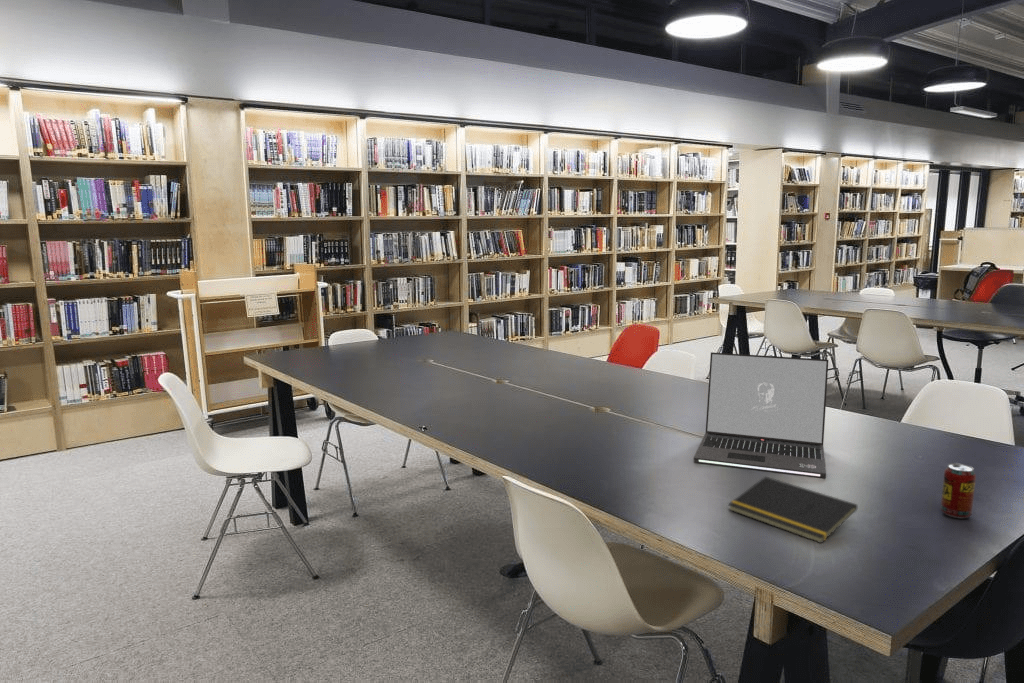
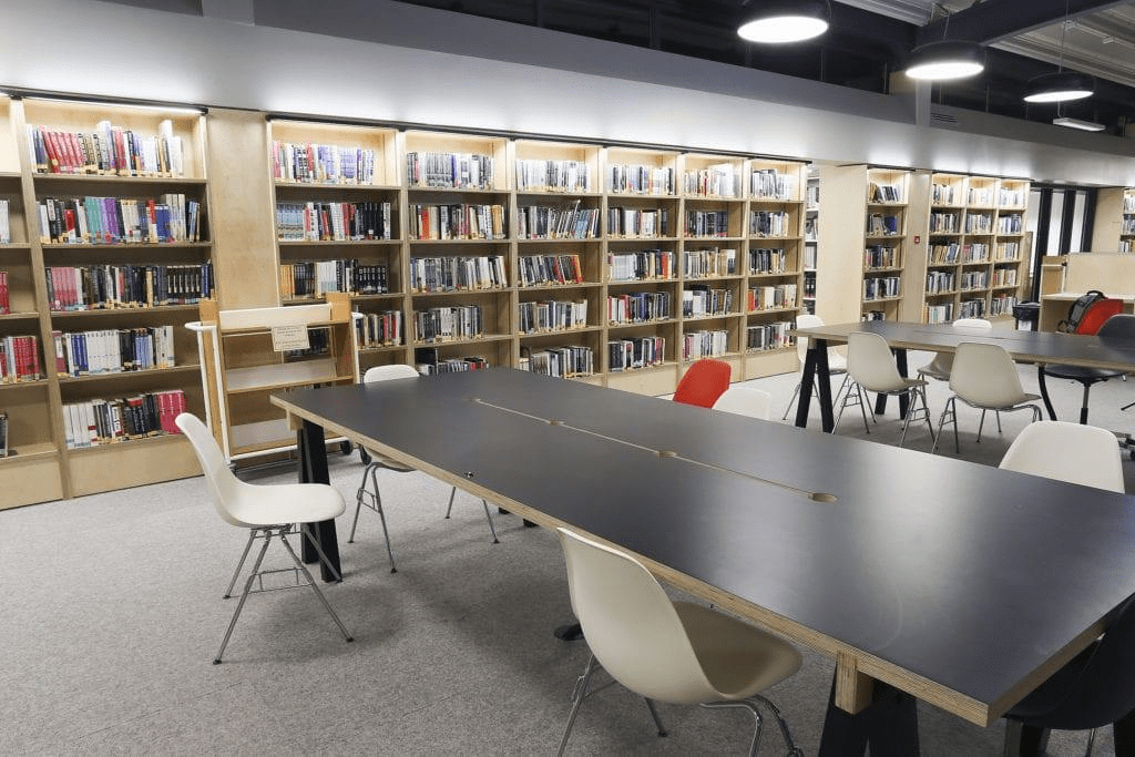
- laptop [693,352,829,479]
- beverage can [940,462,977,520]
- notepad [727,475,858,544]
